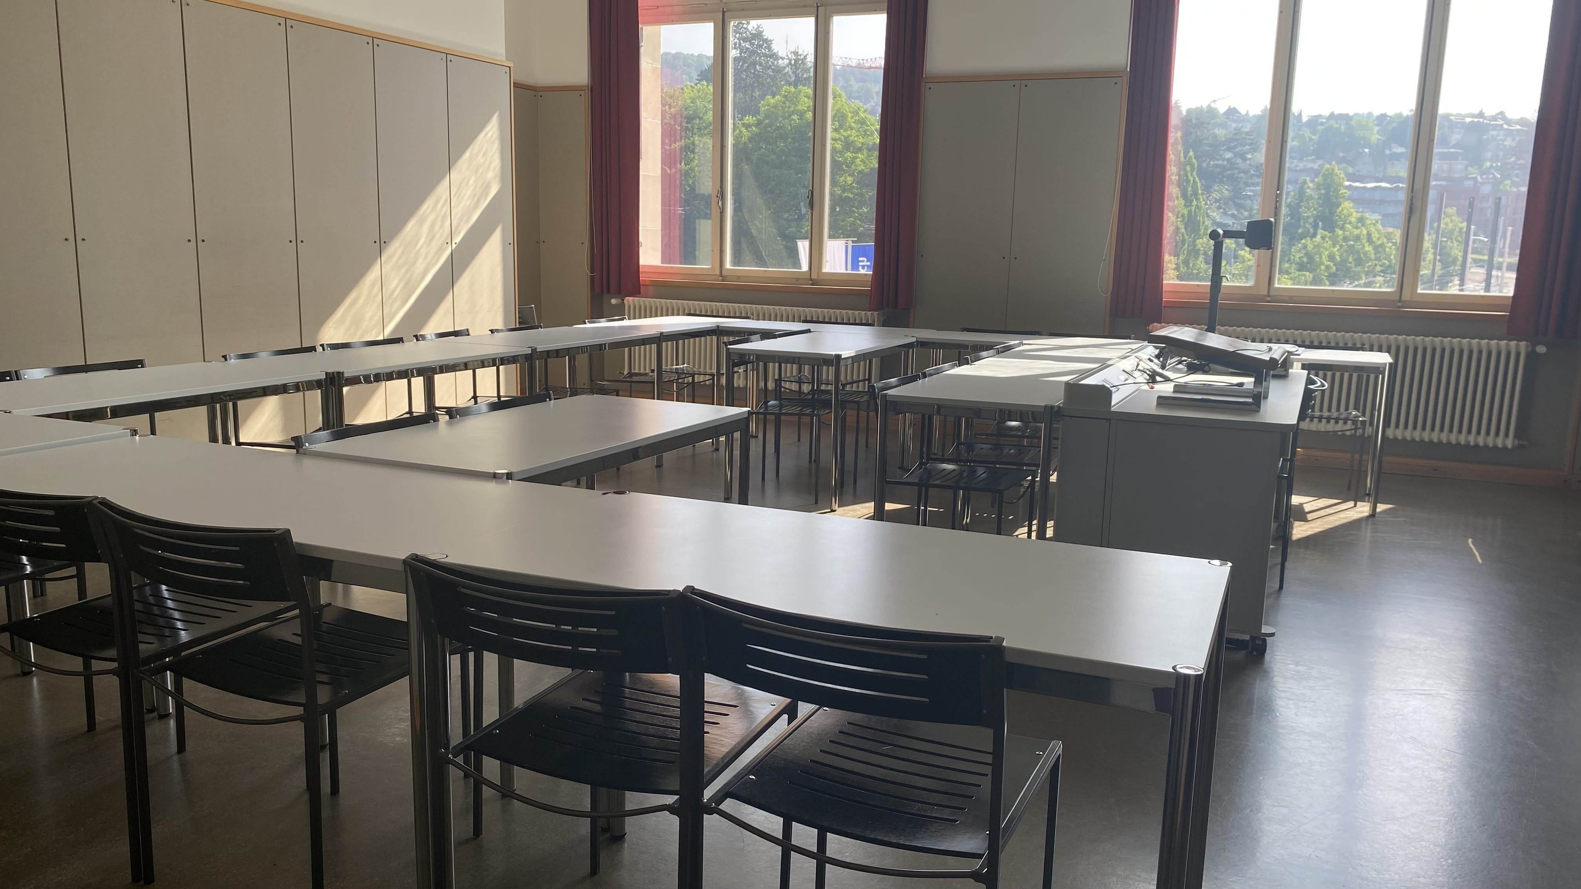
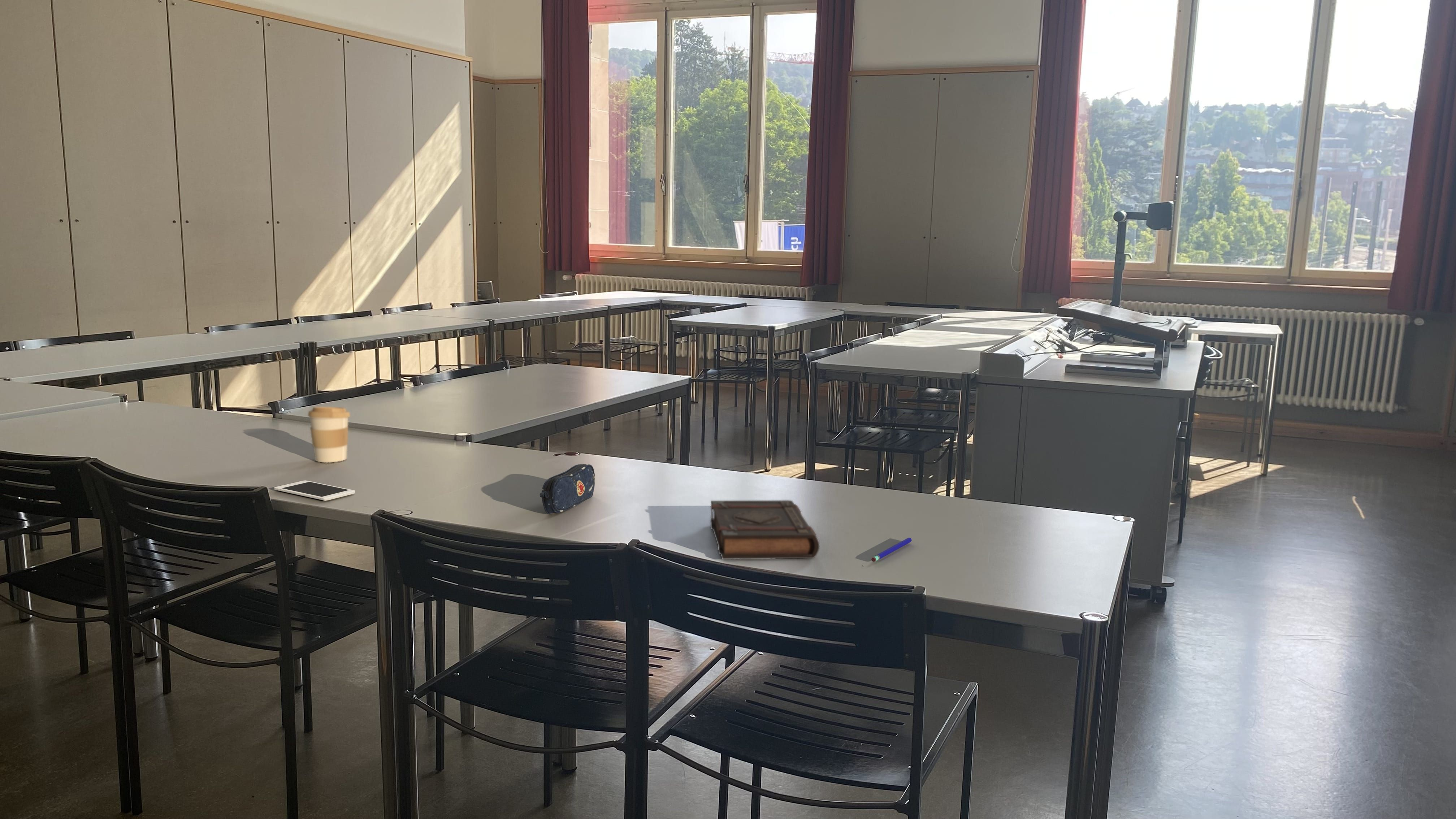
+ book [710,500,820,560]
+ pen [871,537,912,562]
+ cell phone [274,480,356,501]
+ pencil case [540,464,595,515]
+ coffee cup [307,407,351,463]
